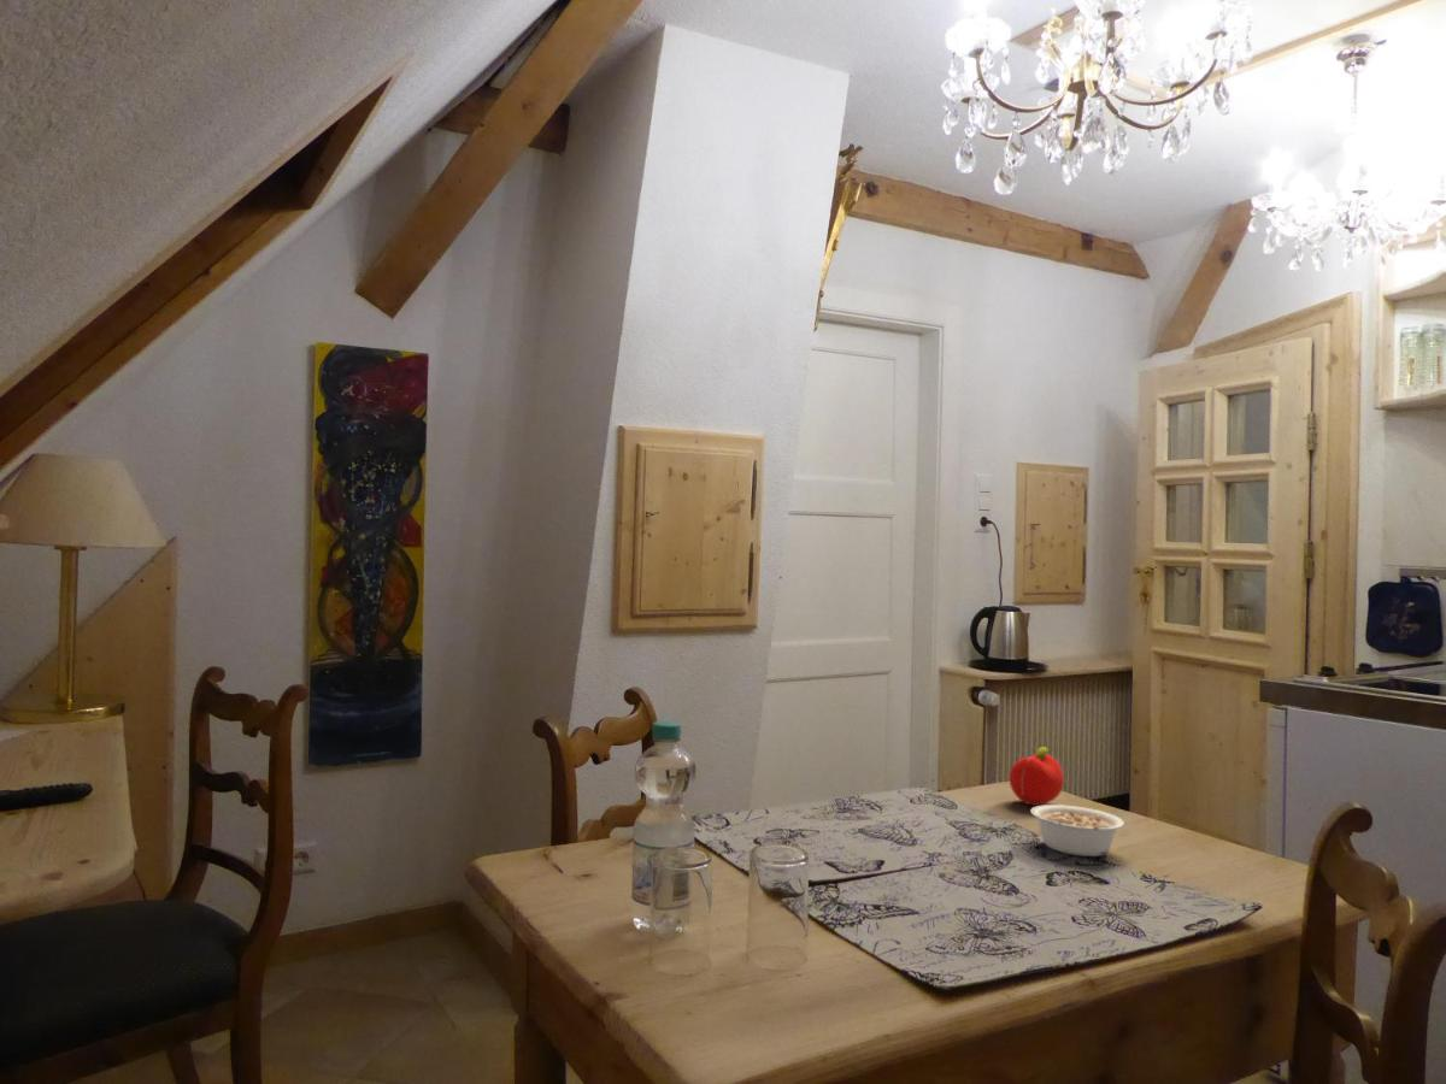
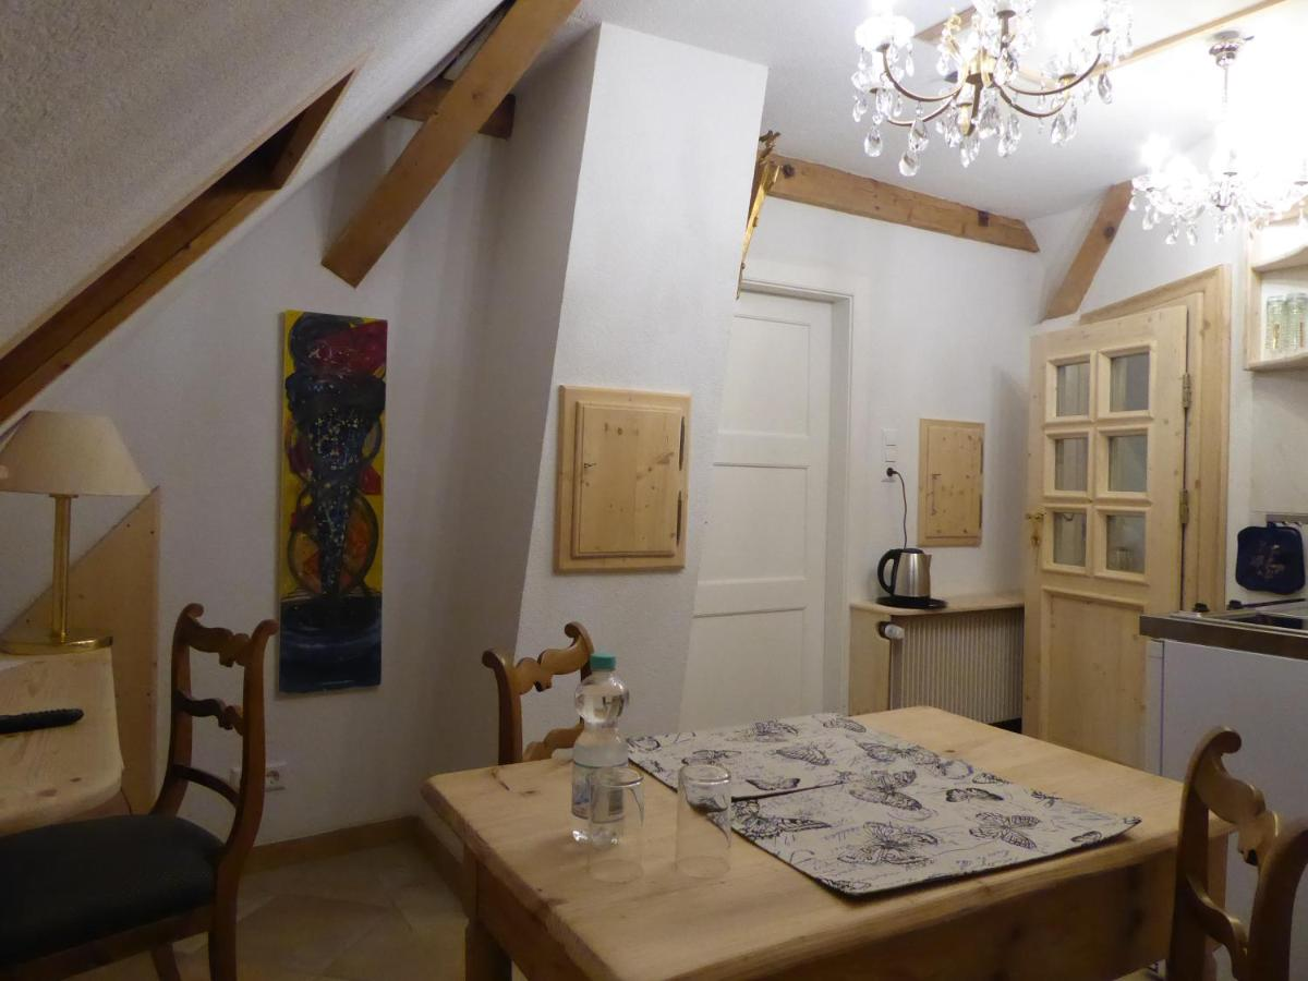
- fruit [1009,746,1065,806]
- legume [1029,803,1125,858]
